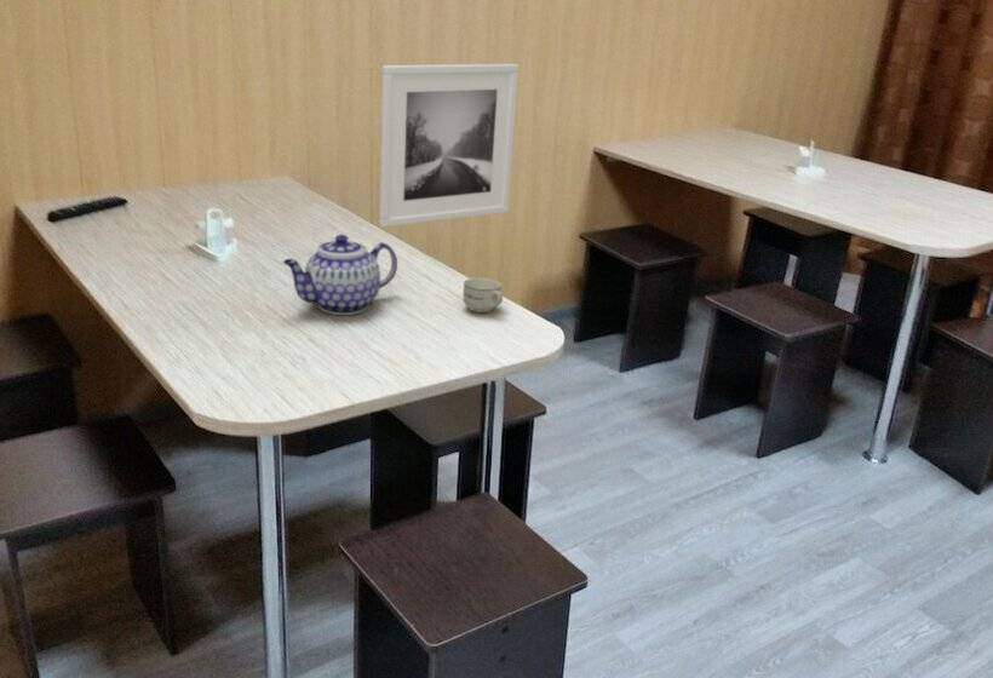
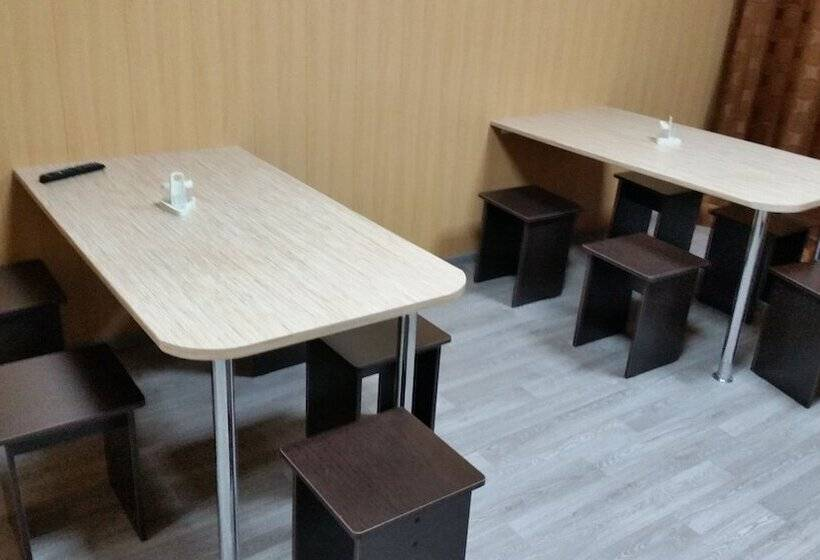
- teapot [282,234,398,316]
- cup [463,277,504,314]
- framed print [378,63,520,228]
